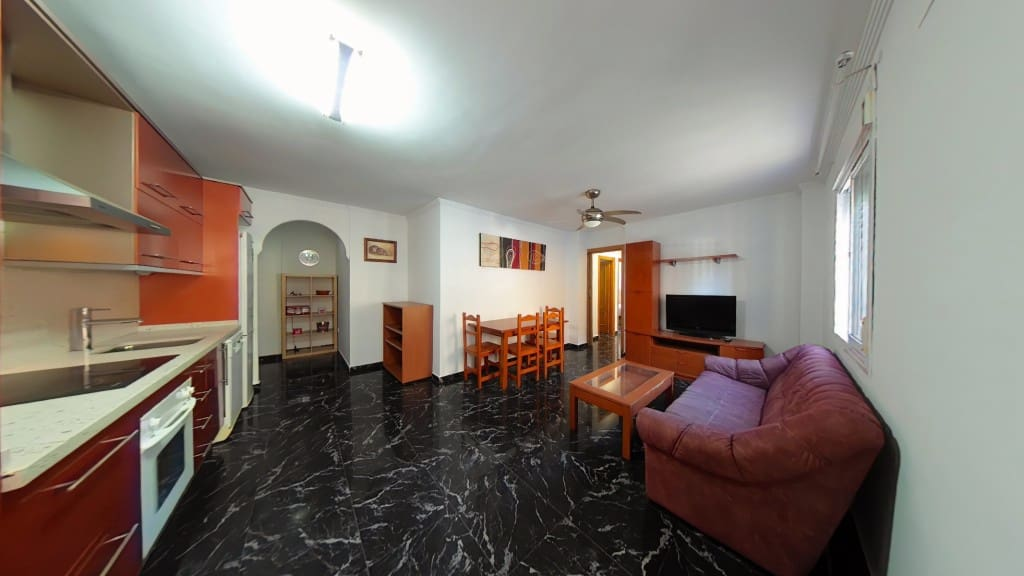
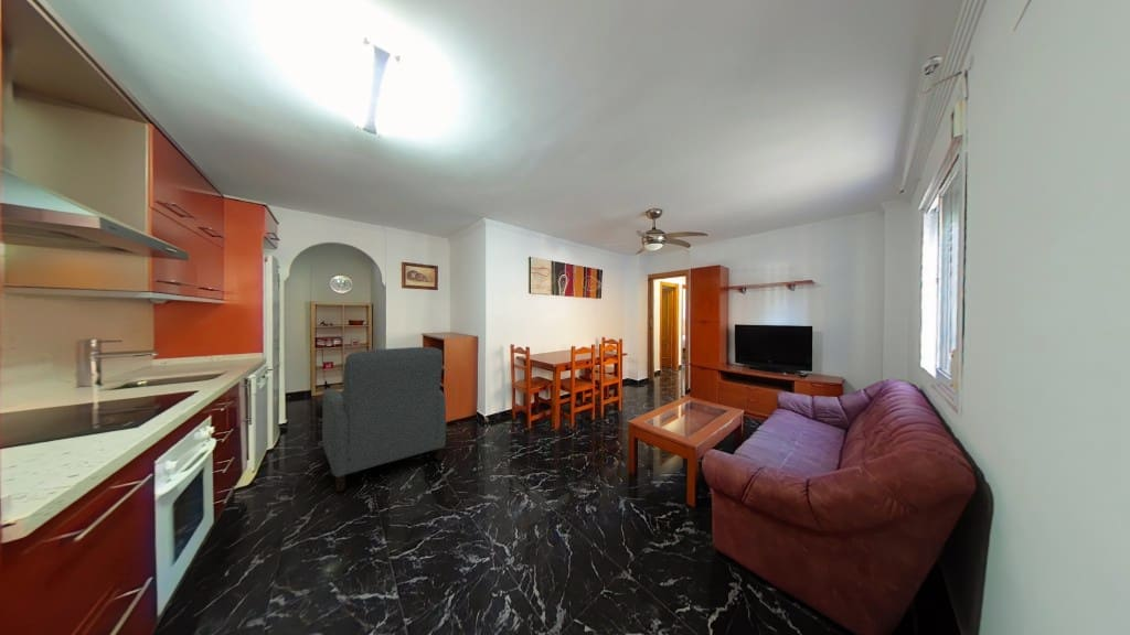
+ chair [321,346,447,493]
